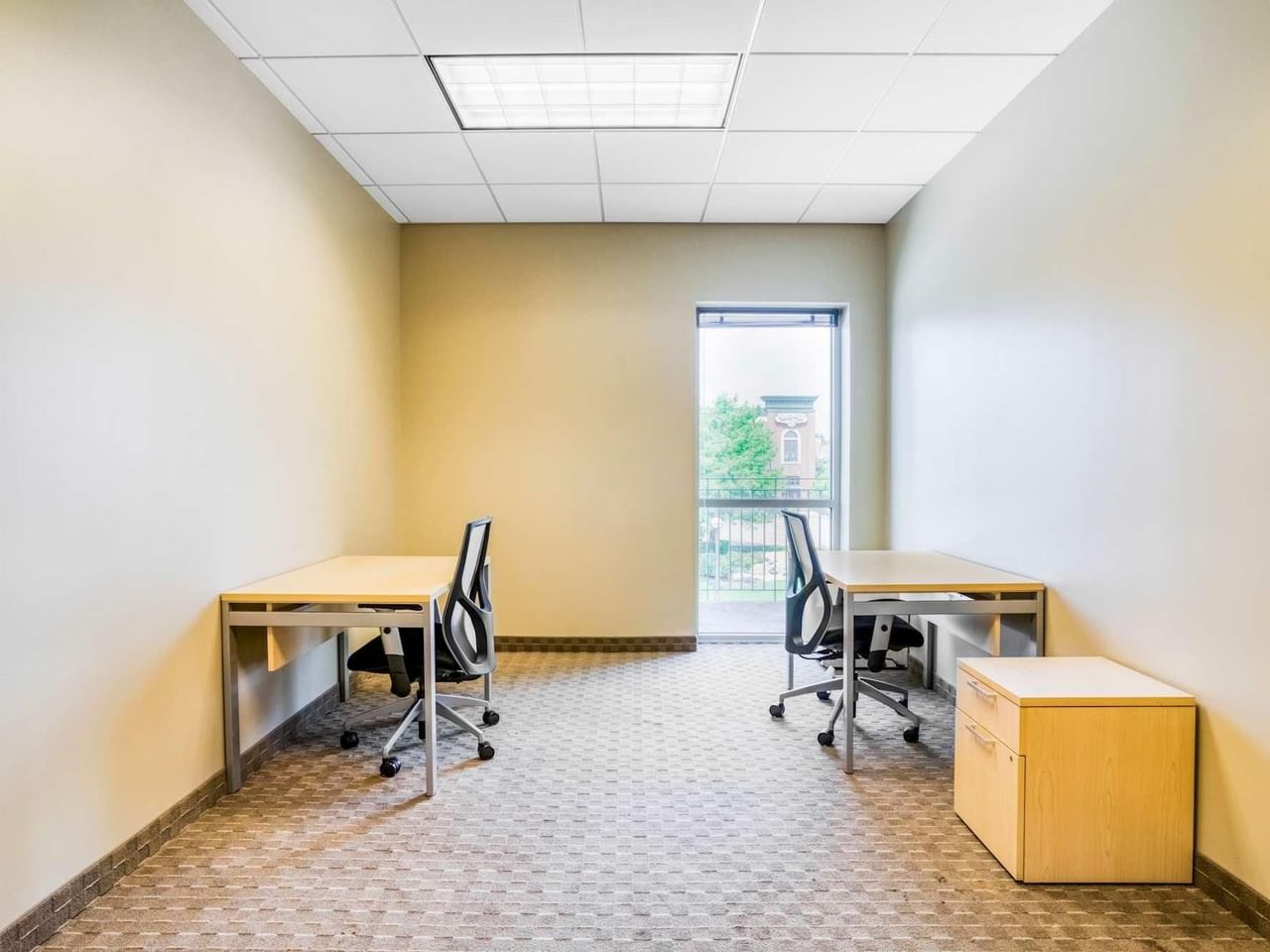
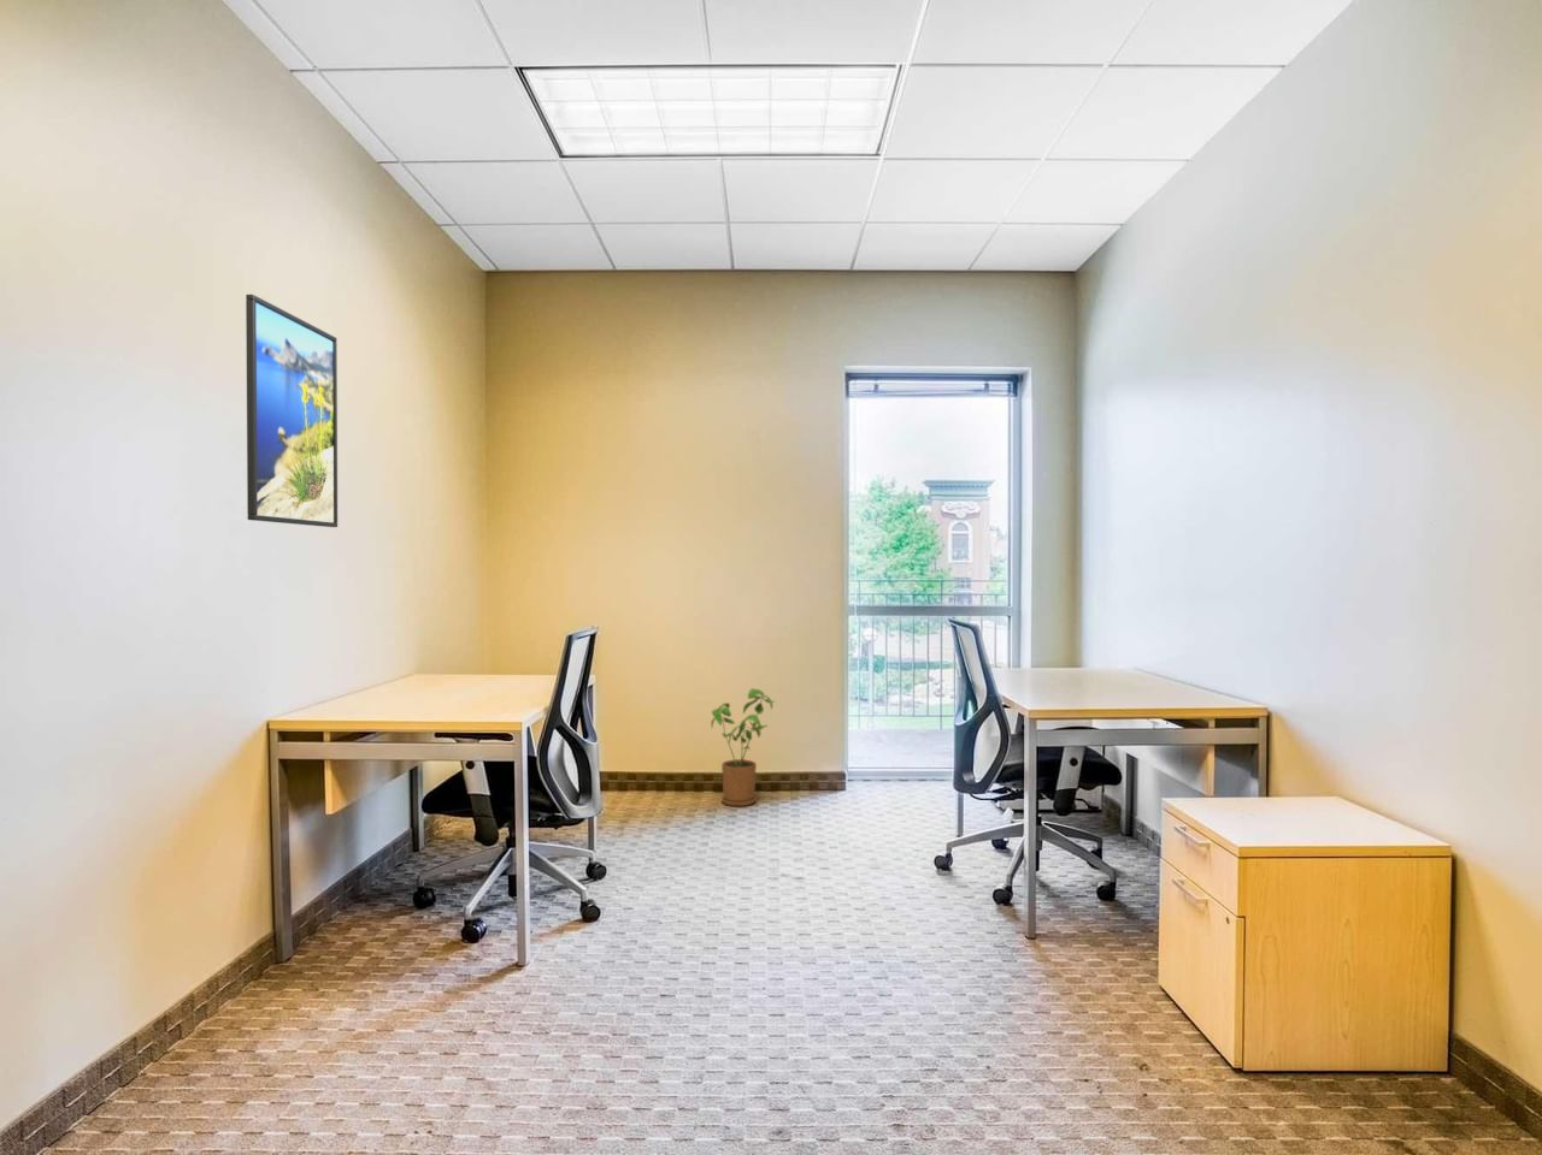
+ house plant [709,687,776,807]
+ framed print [244,294,339,528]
